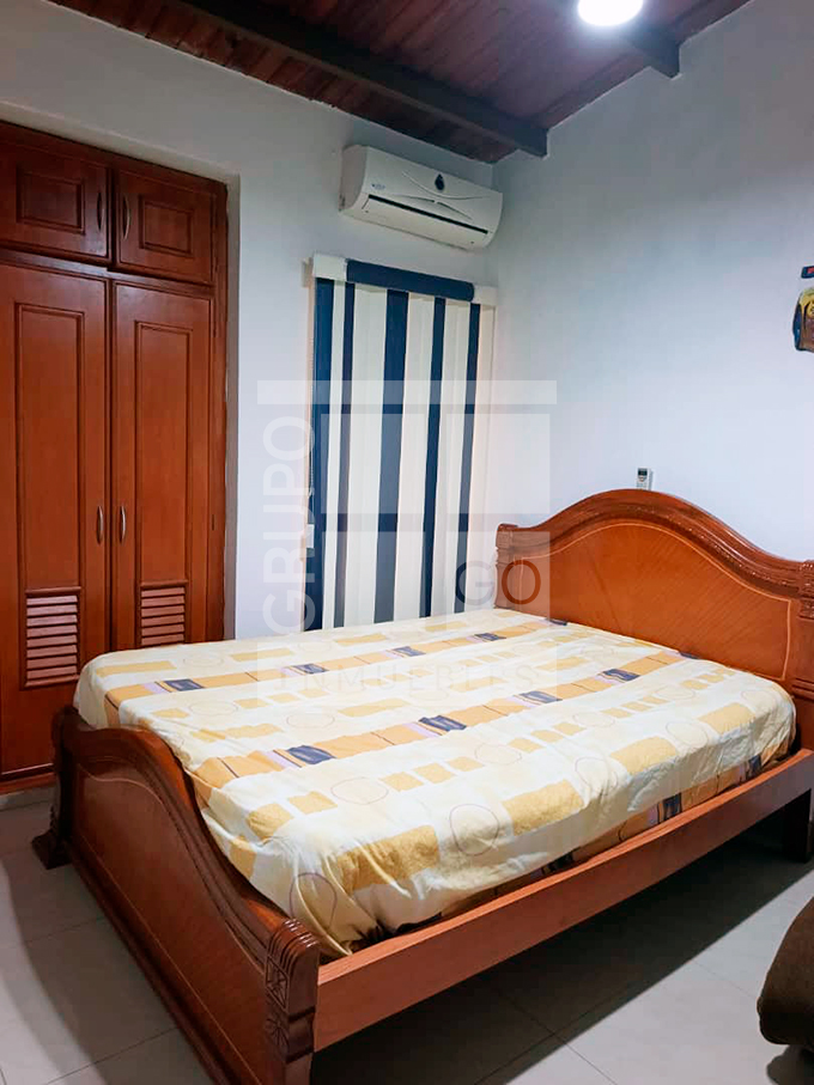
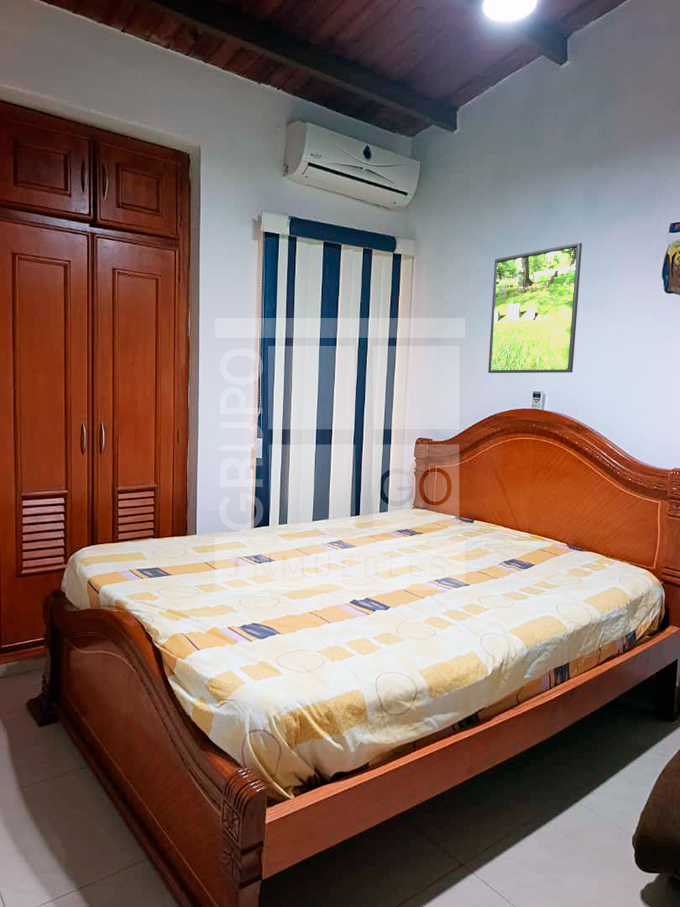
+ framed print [487,242,583,374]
